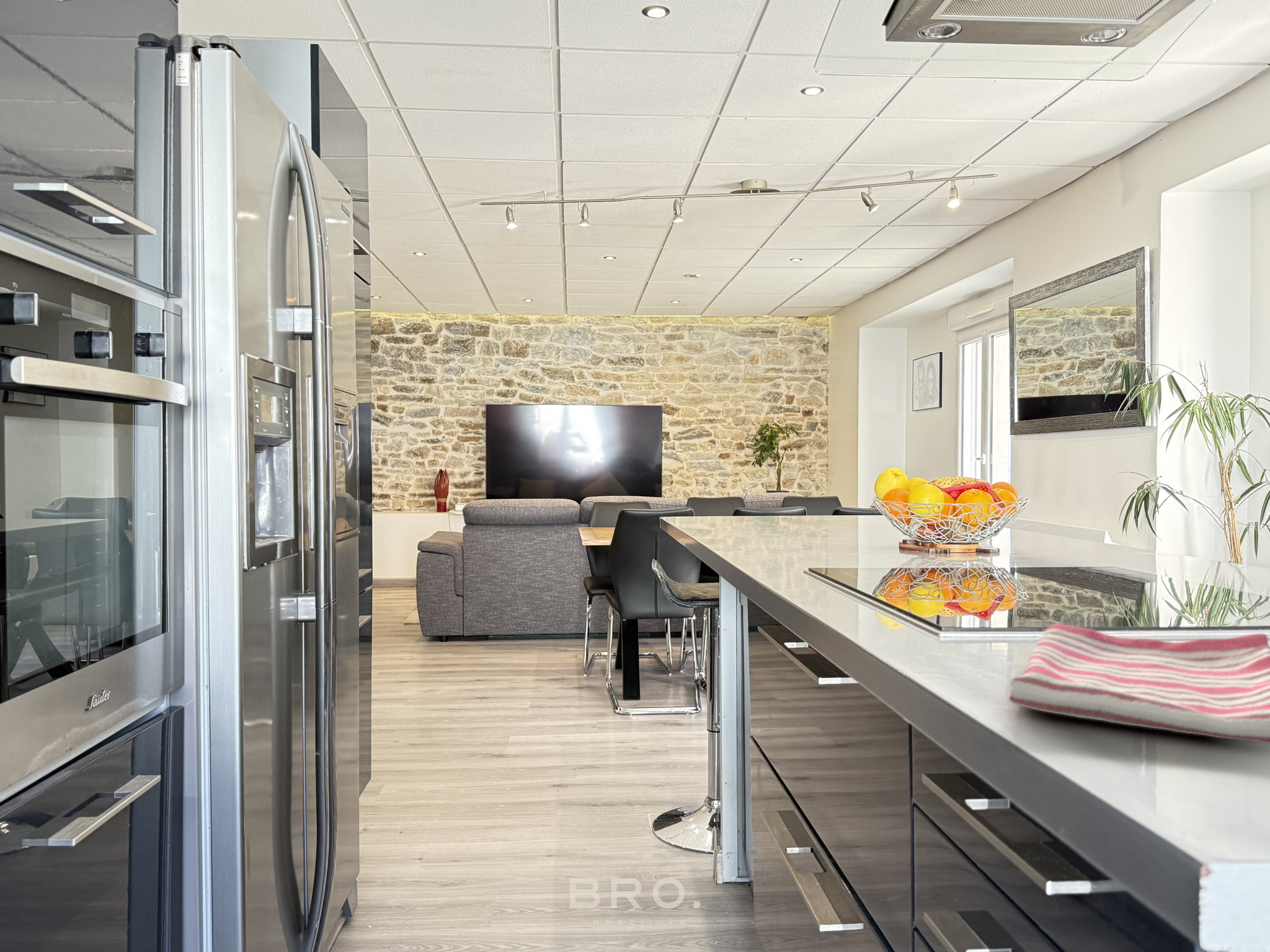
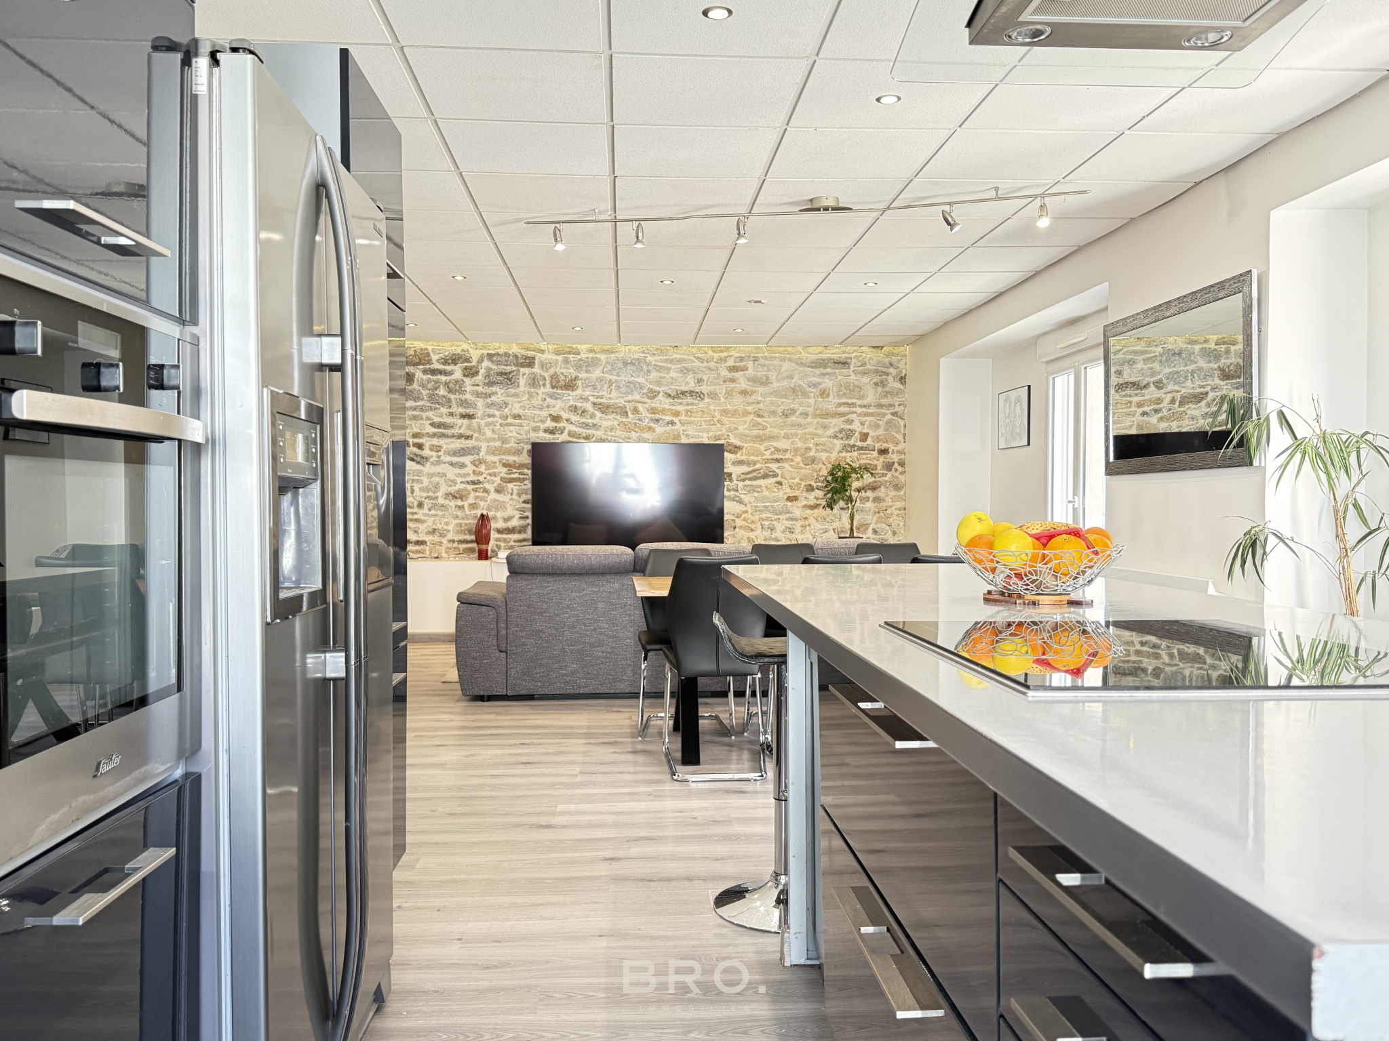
- dish towel [1008,623,1270,744]
